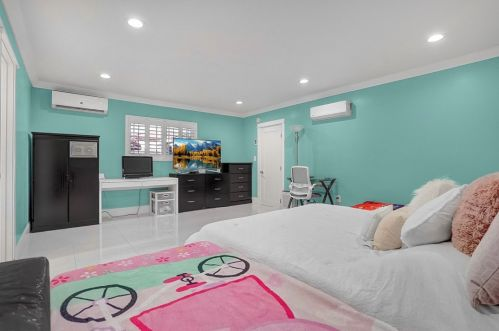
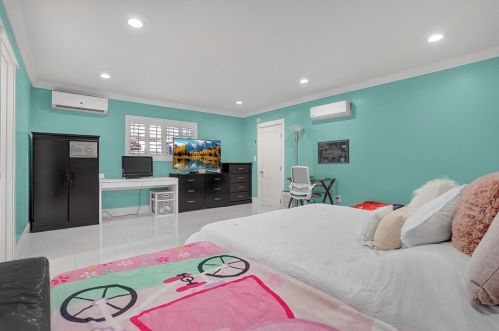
+ wall art [317,138,350,165]
